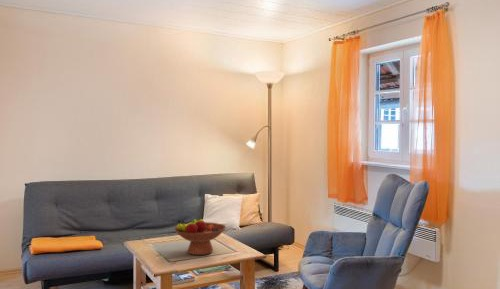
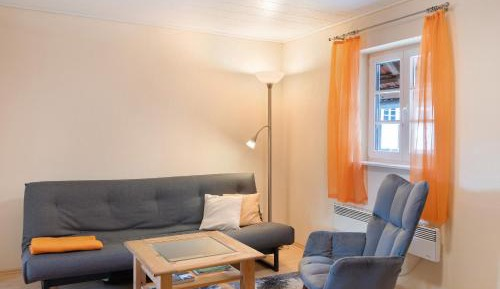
- fruit bowl [173,217,227,256]
